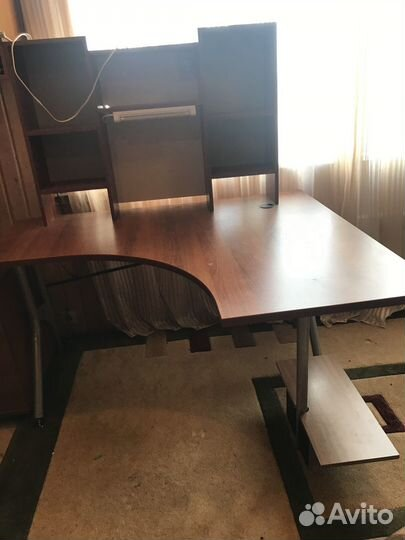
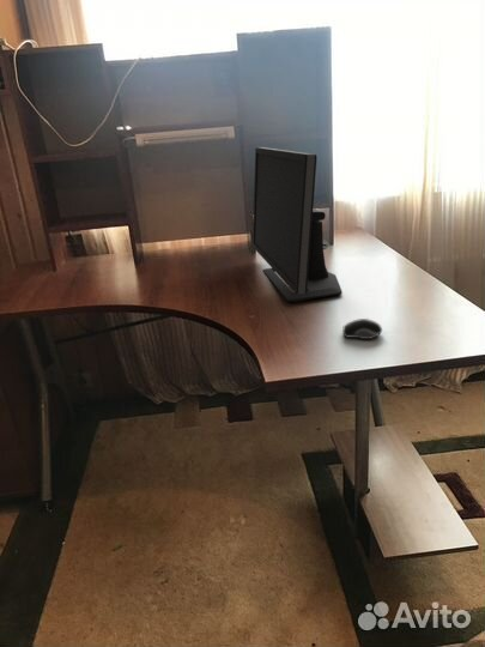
+ computer mouse [341,318,383,340]
+ monitor [251,146,344,303]
